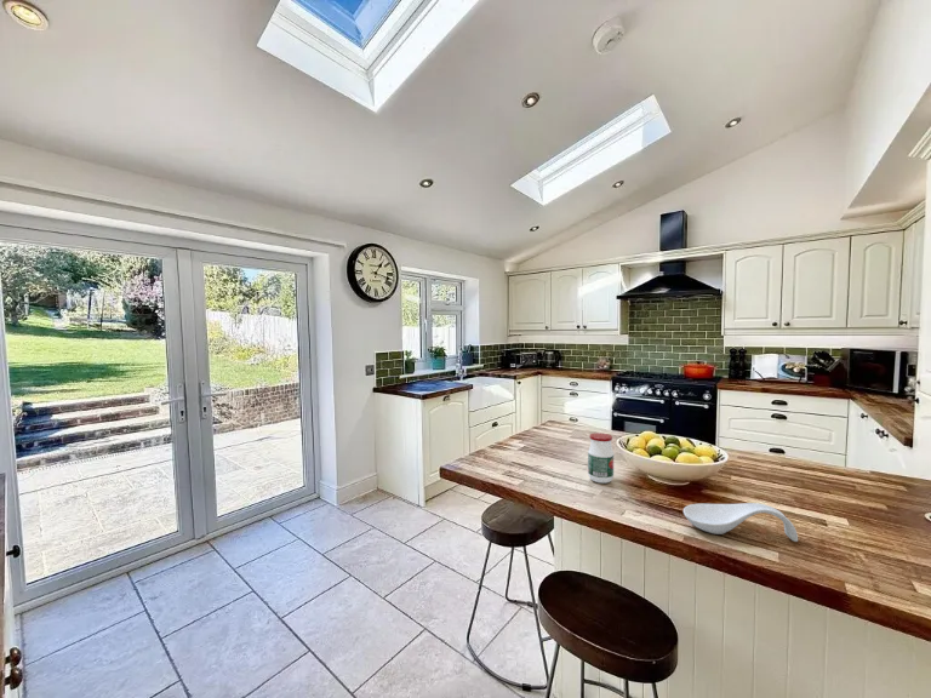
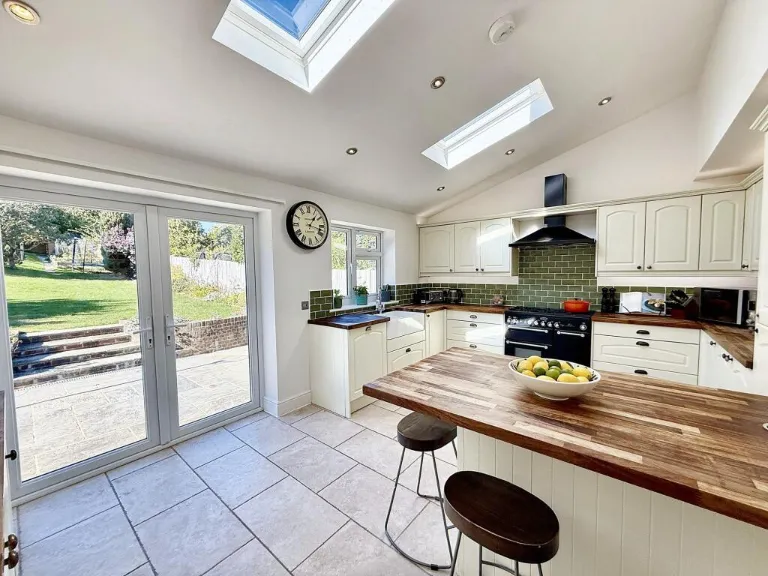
- spoon rest [682,502,799,543]
- jar [587,431,615,485]
